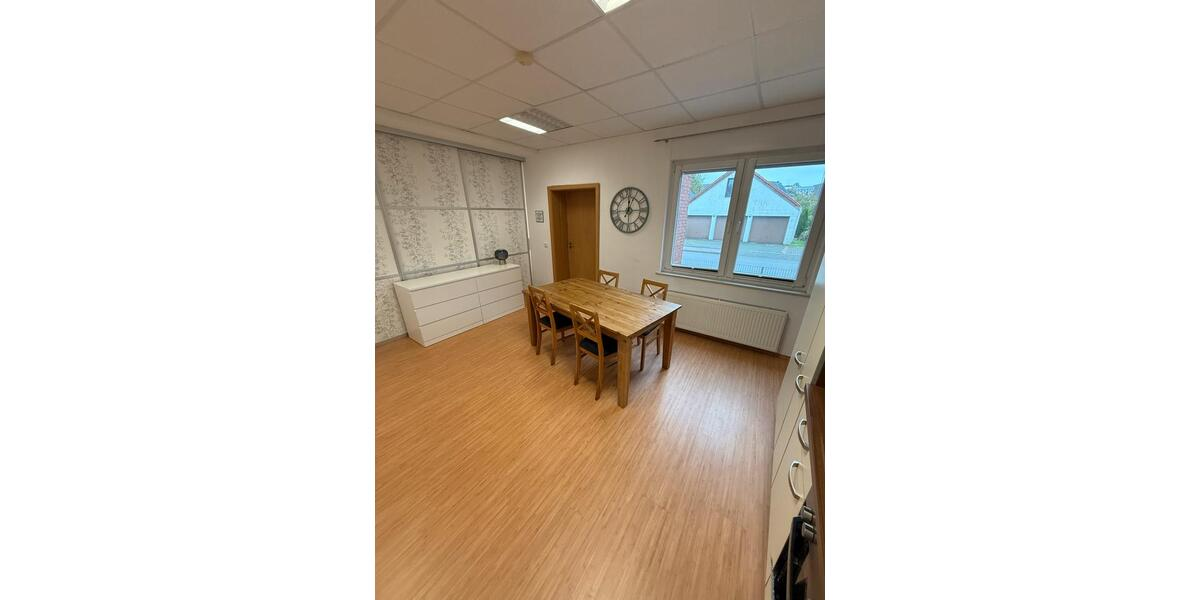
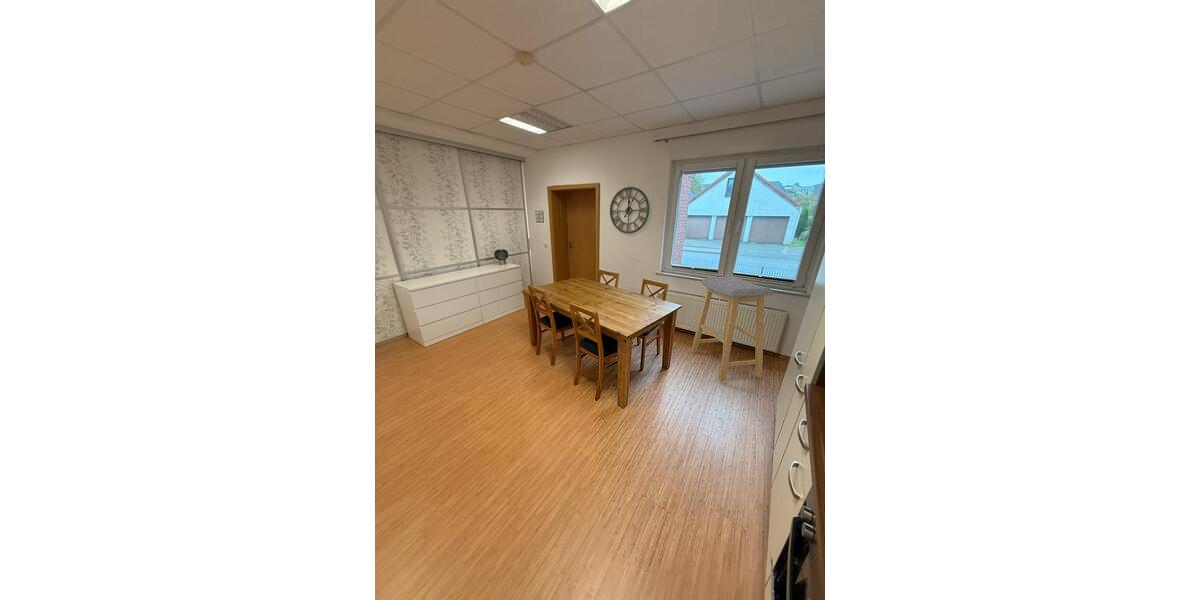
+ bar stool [690,276,774,382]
